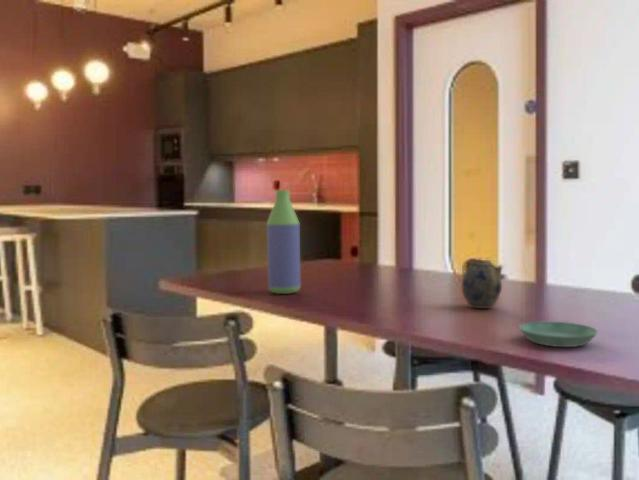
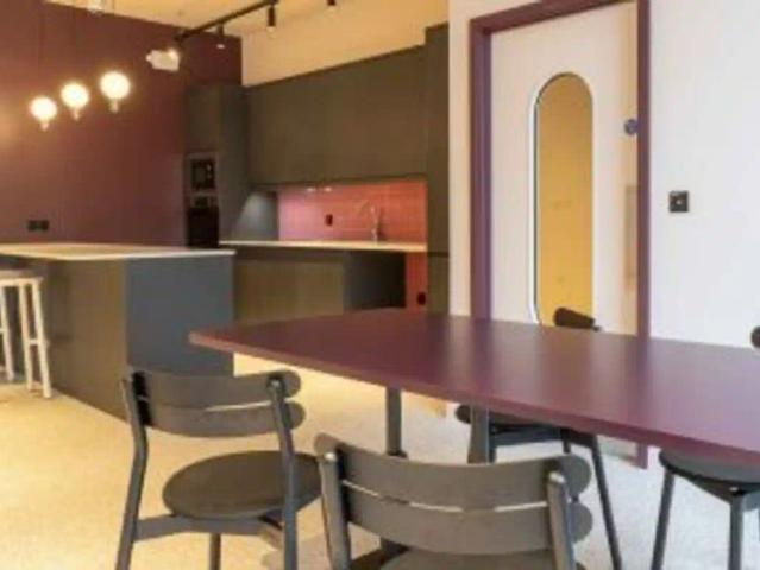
- bottle [266,189,302,295]
- saucer [518,321,599,348]
- teapot [461,258,504,309]
